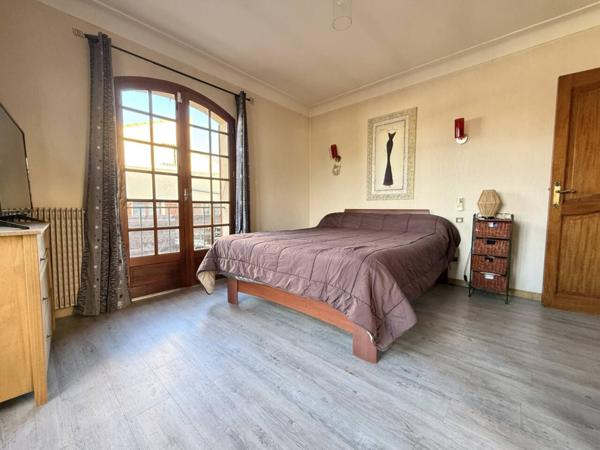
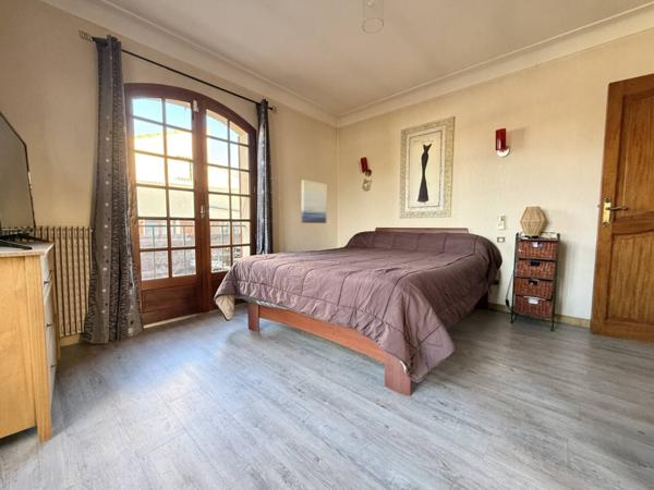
+ wall art [301,179,328,224]
